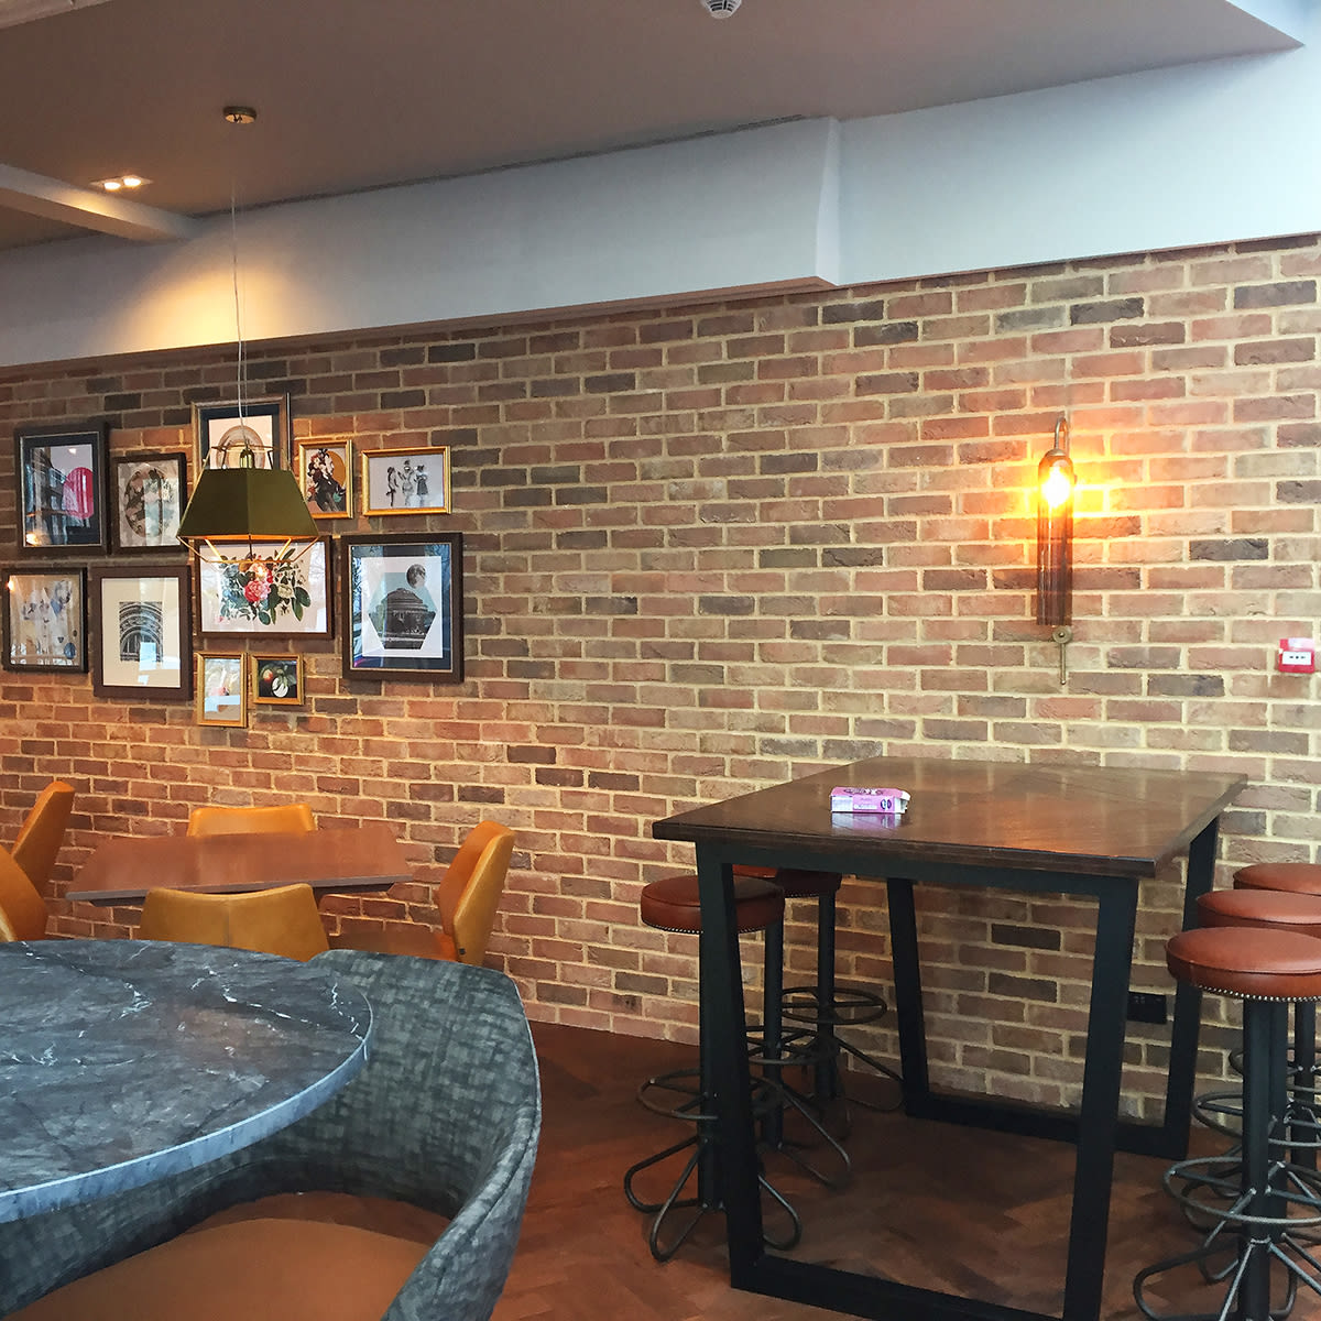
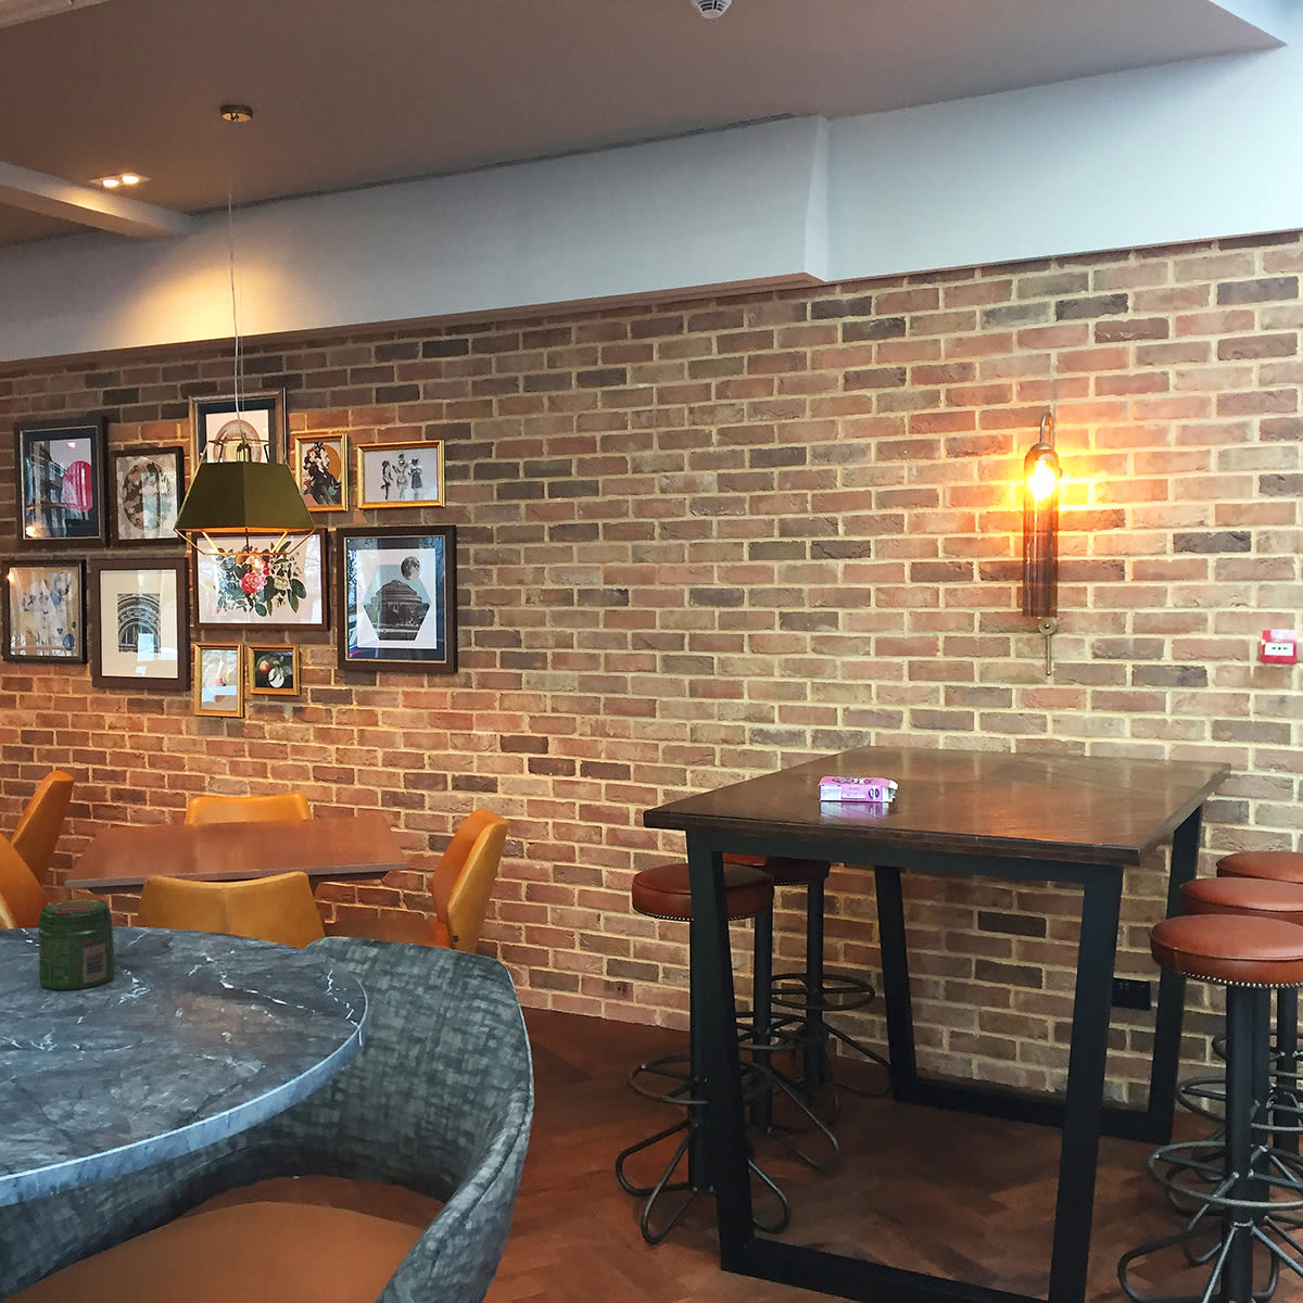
+ jar [38,898,116,992]
